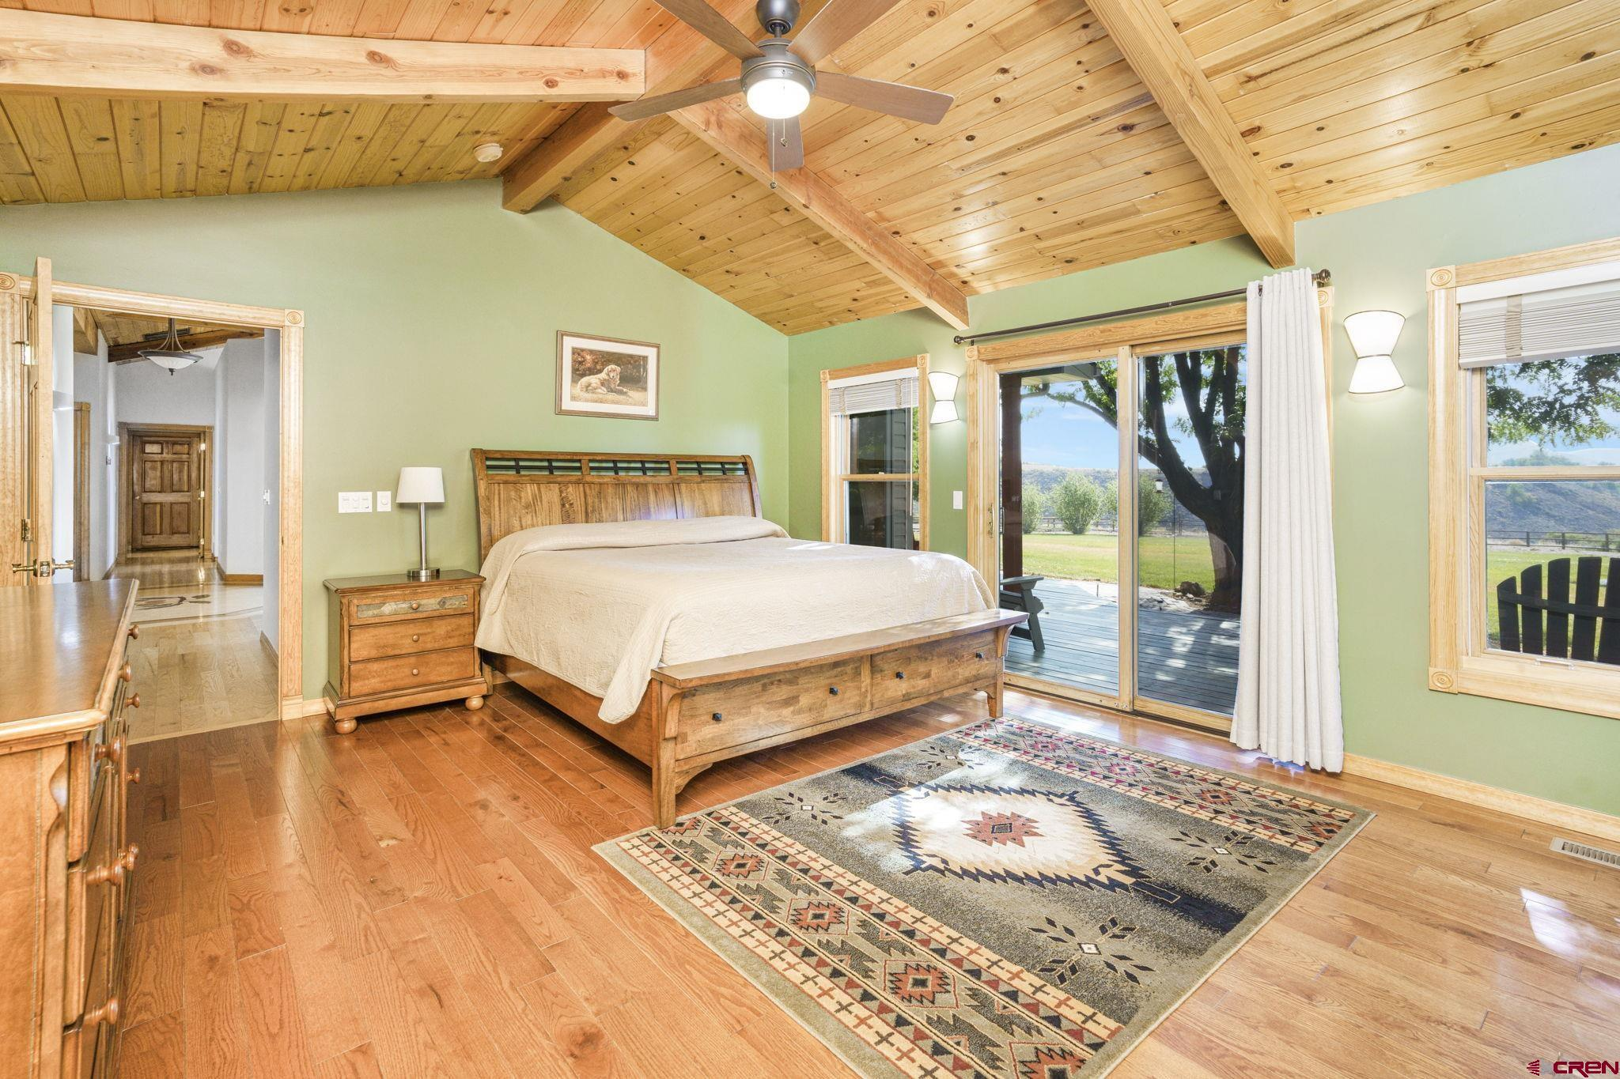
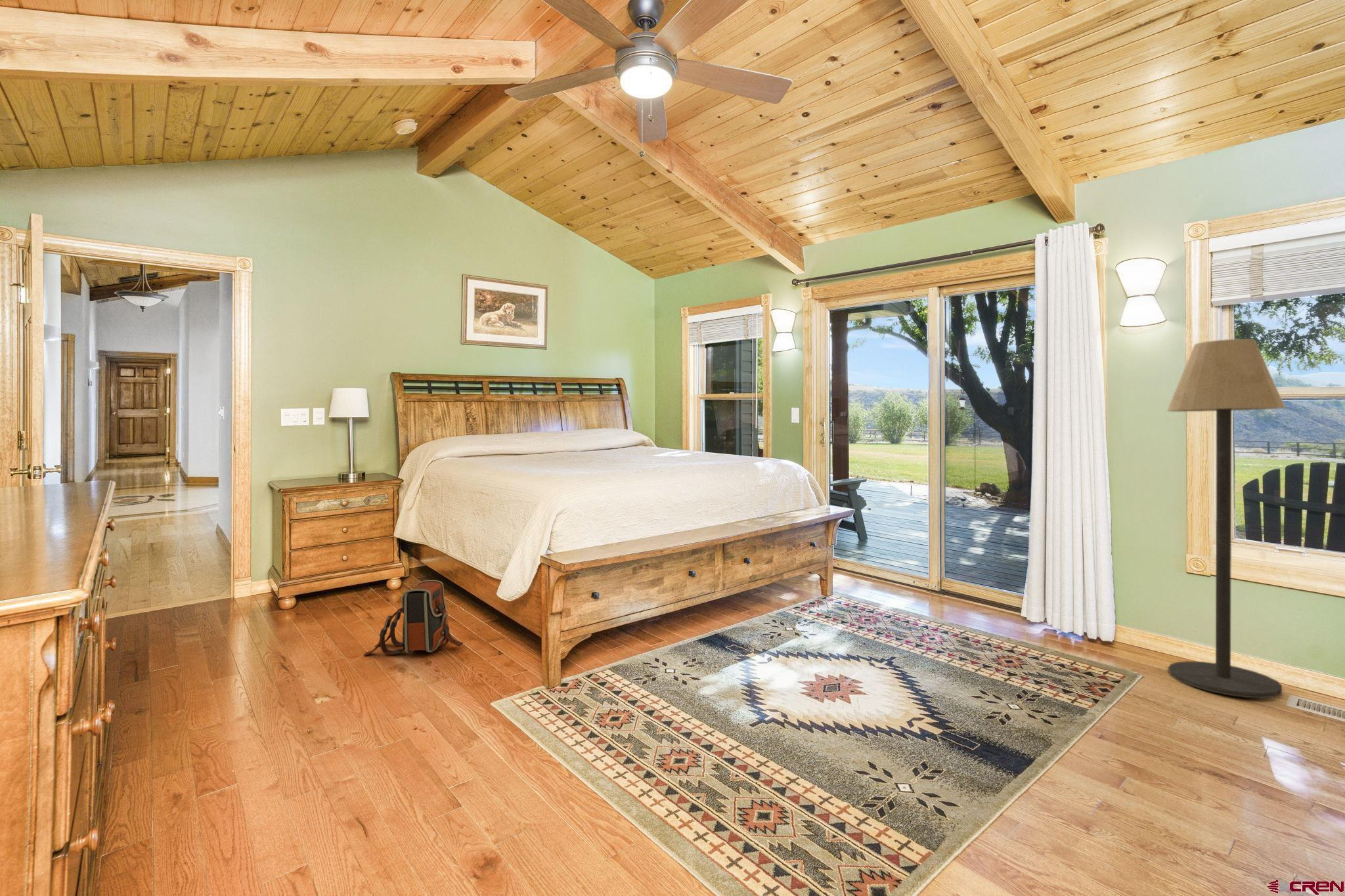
+ floor lamp [1166,338,1287,699]
+ backpack [363,580,464,656]
